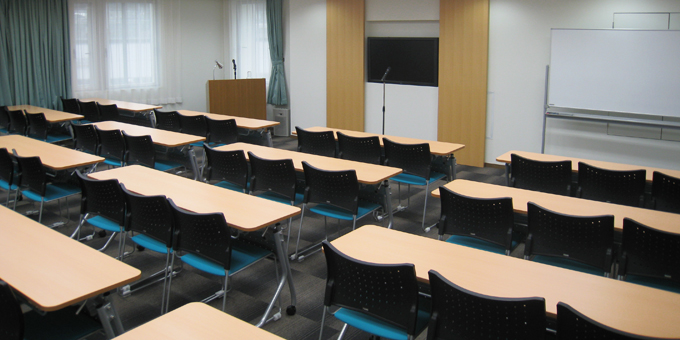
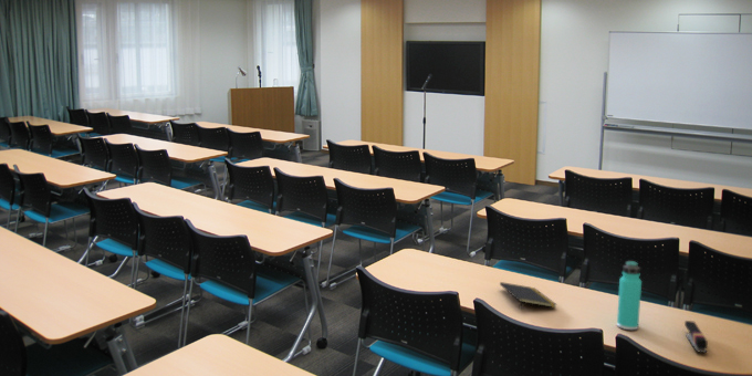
+ stapler [683,320,709,354]
+ thermos bottle [616,260,643,331]
+ notepad [499,281,557,311]
